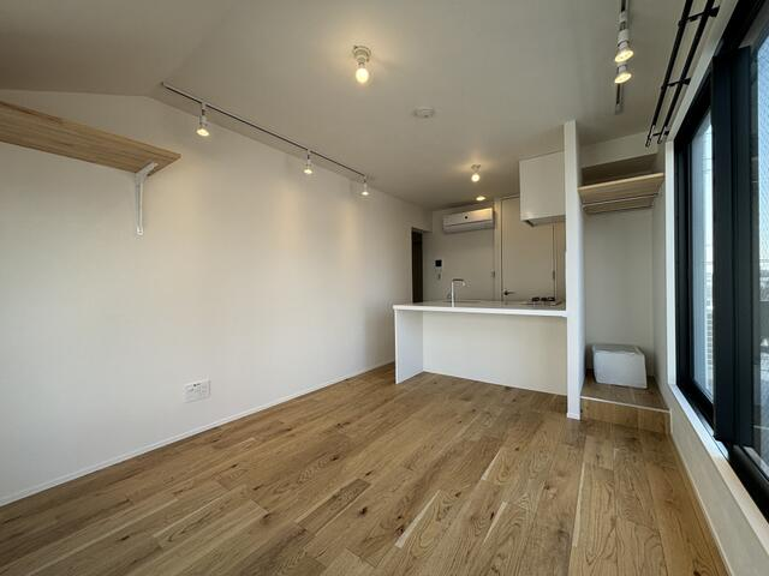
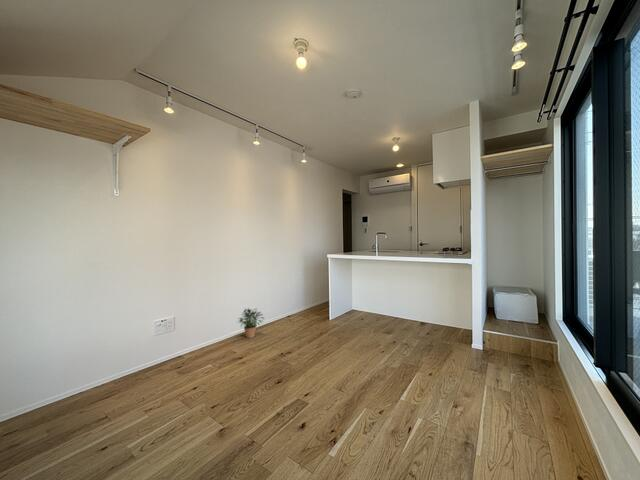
+ potted plant [236,308,266,338]
